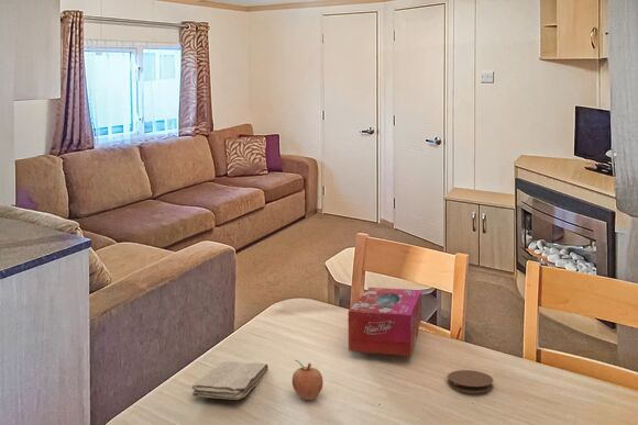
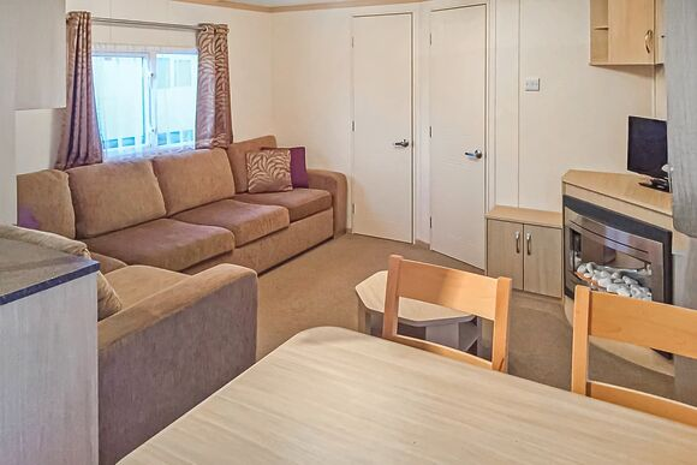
- washcloth [191,360,270,401]
- tissue box [348,287,422,357]
- coaster [447,369,494,393]
- fruit [292,359,324,401]
